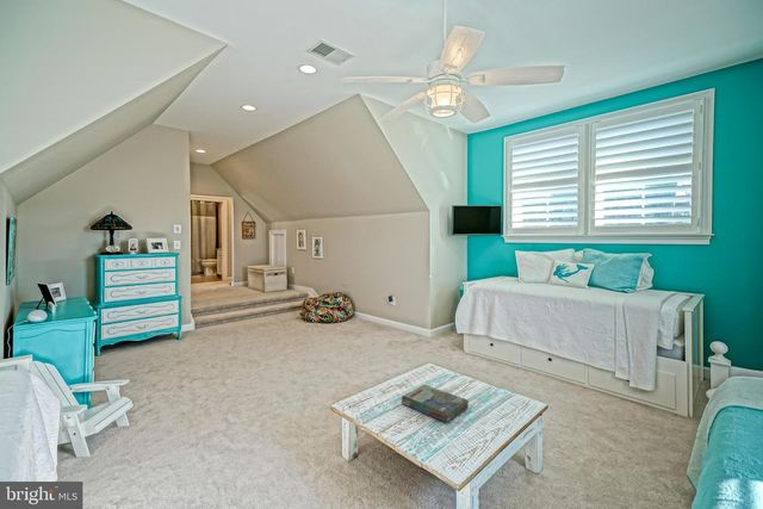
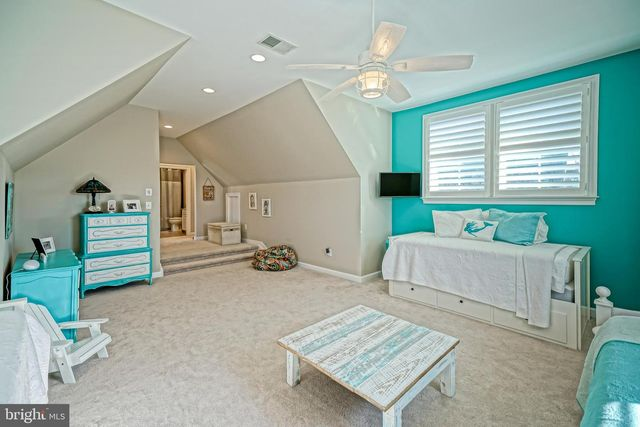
- board game [401,384,470,423]
